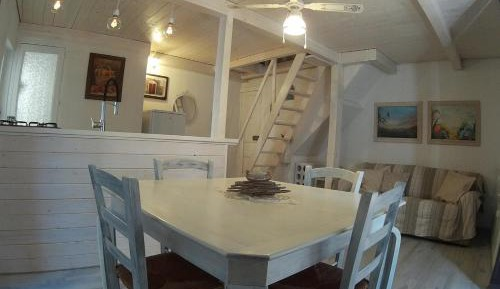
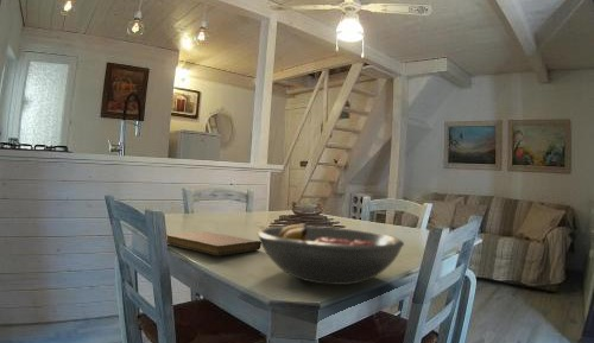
+ notebook [165,231,263,256]
+ fruit bowl [257,223,405,286]
